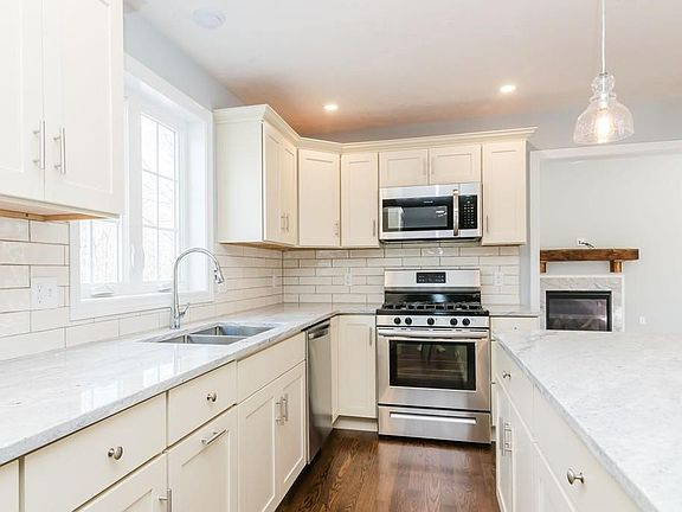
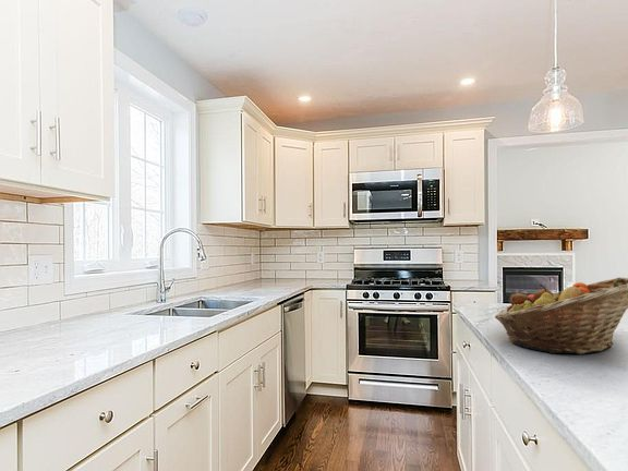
+ fruit basket [494,277,628,355]
